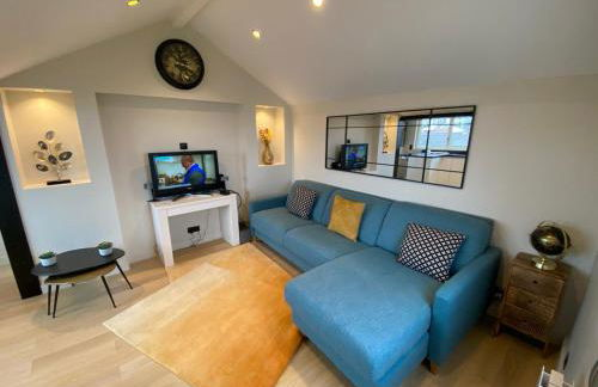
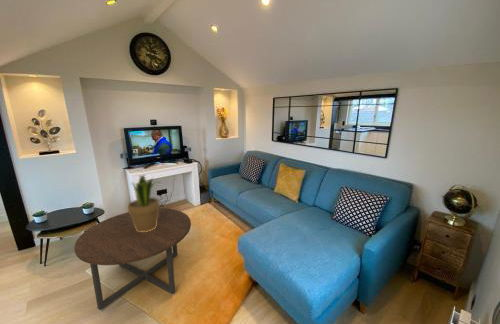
+ potted plant [127,174,162,232]
+ coffee table [73,207,192,312]
